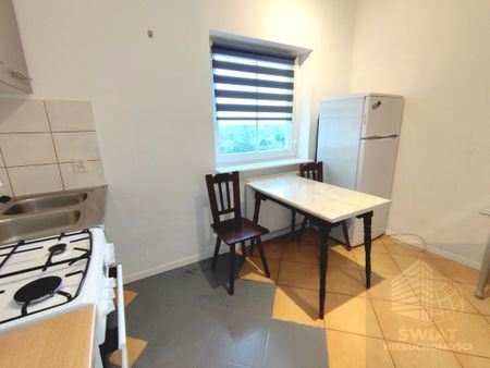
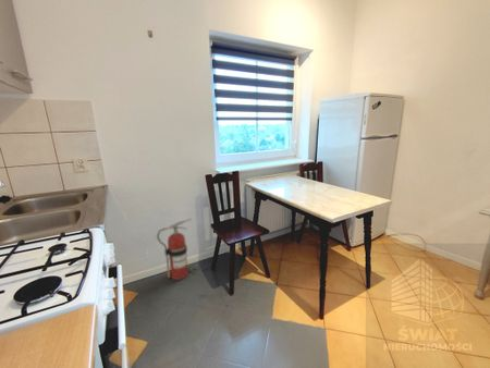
+ fire extinguisher [156,217,193,281]
